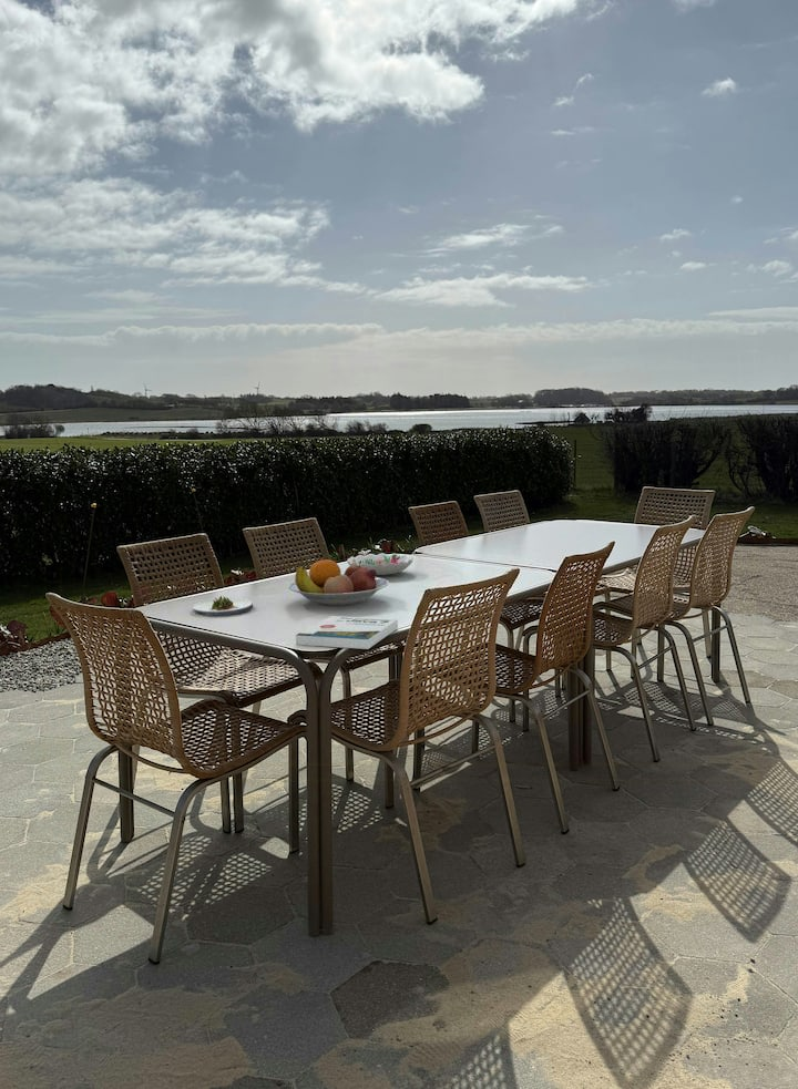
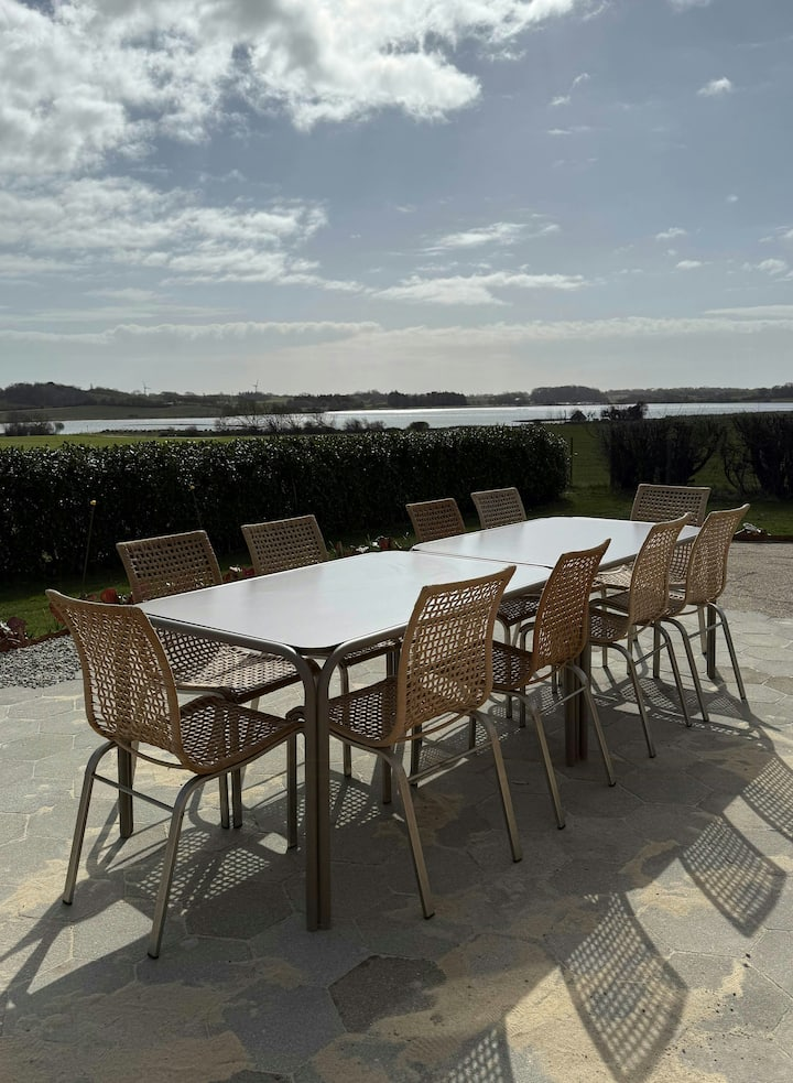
- decorative bowl [346,552,415,576]
- fruit bowl [288,558,390,607]
- salad plate [192,595,254,616]
- book [295,615,399,650]
